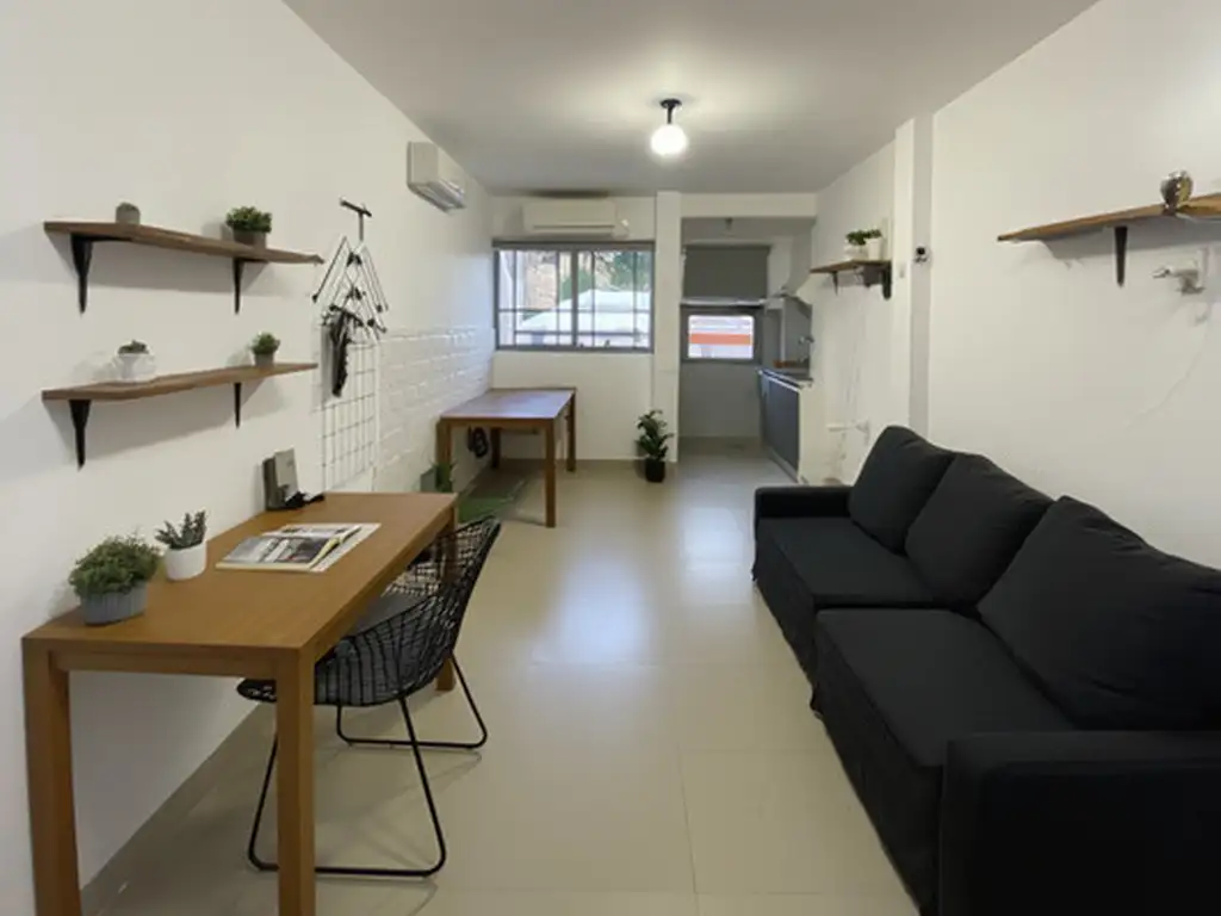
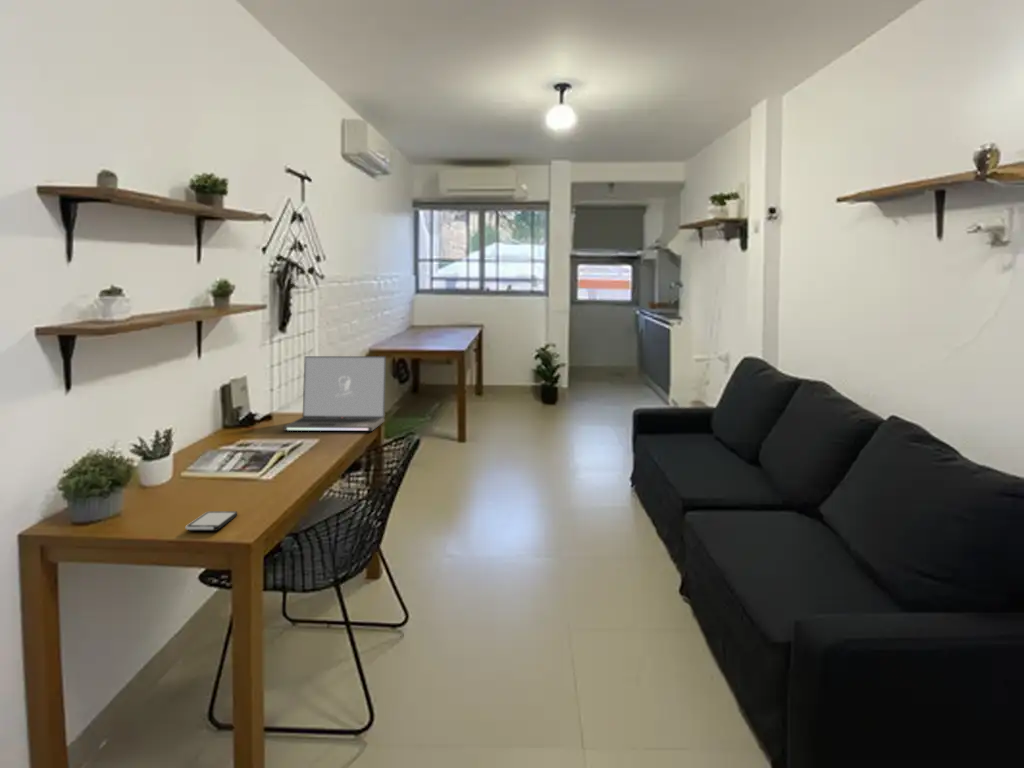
+ smartphone [185,510,238,532]
+ laptop [282,355,387,432]
